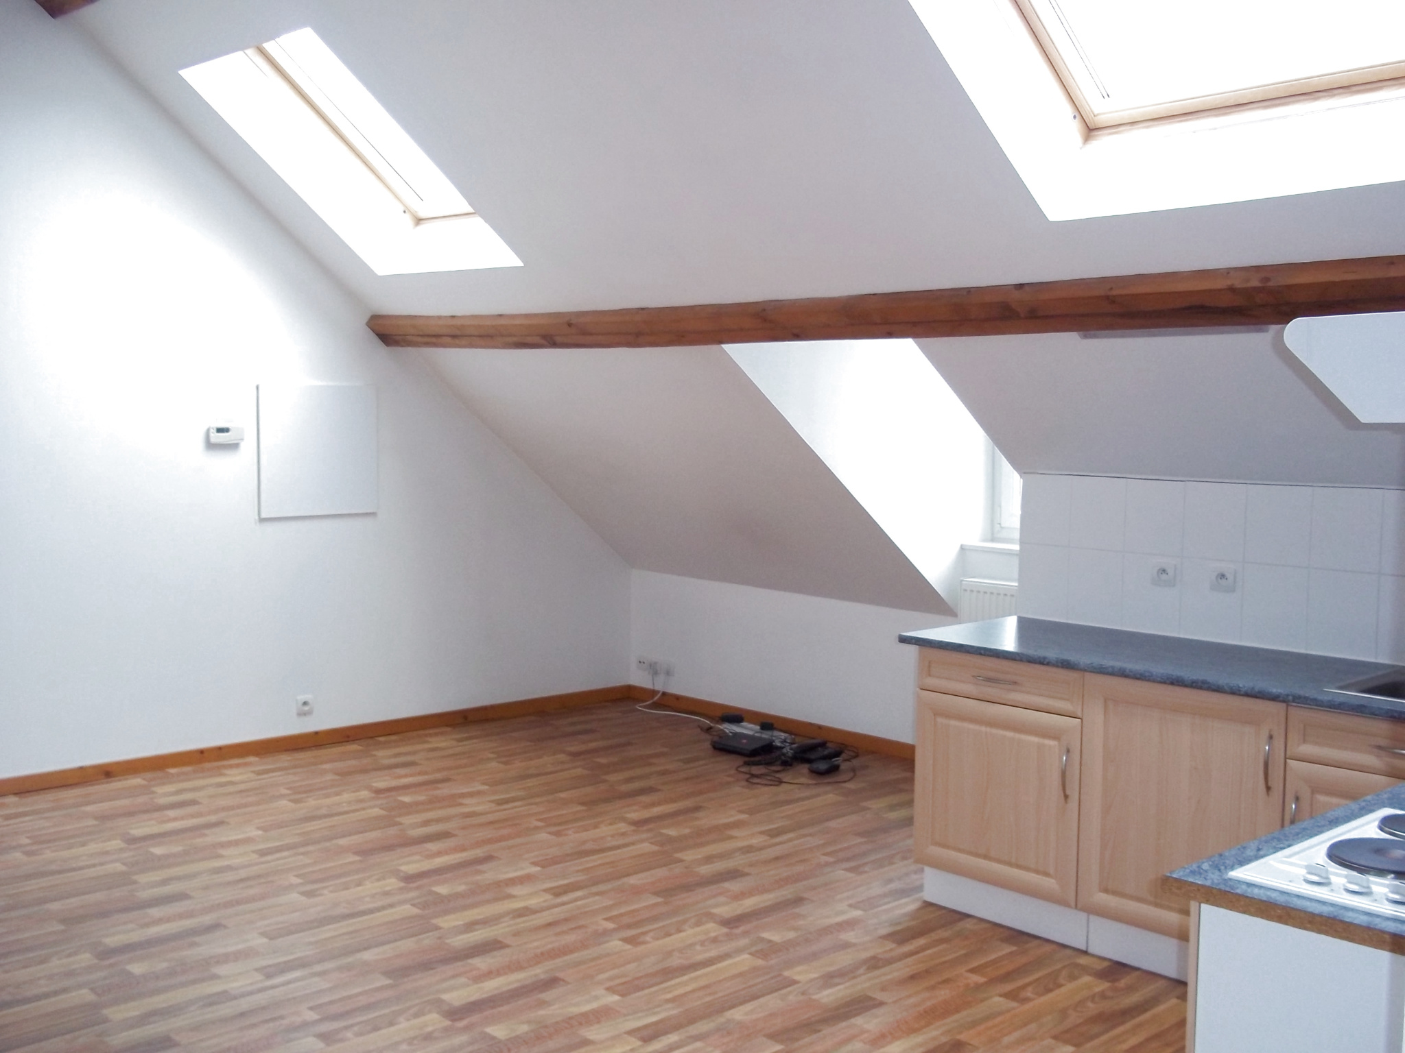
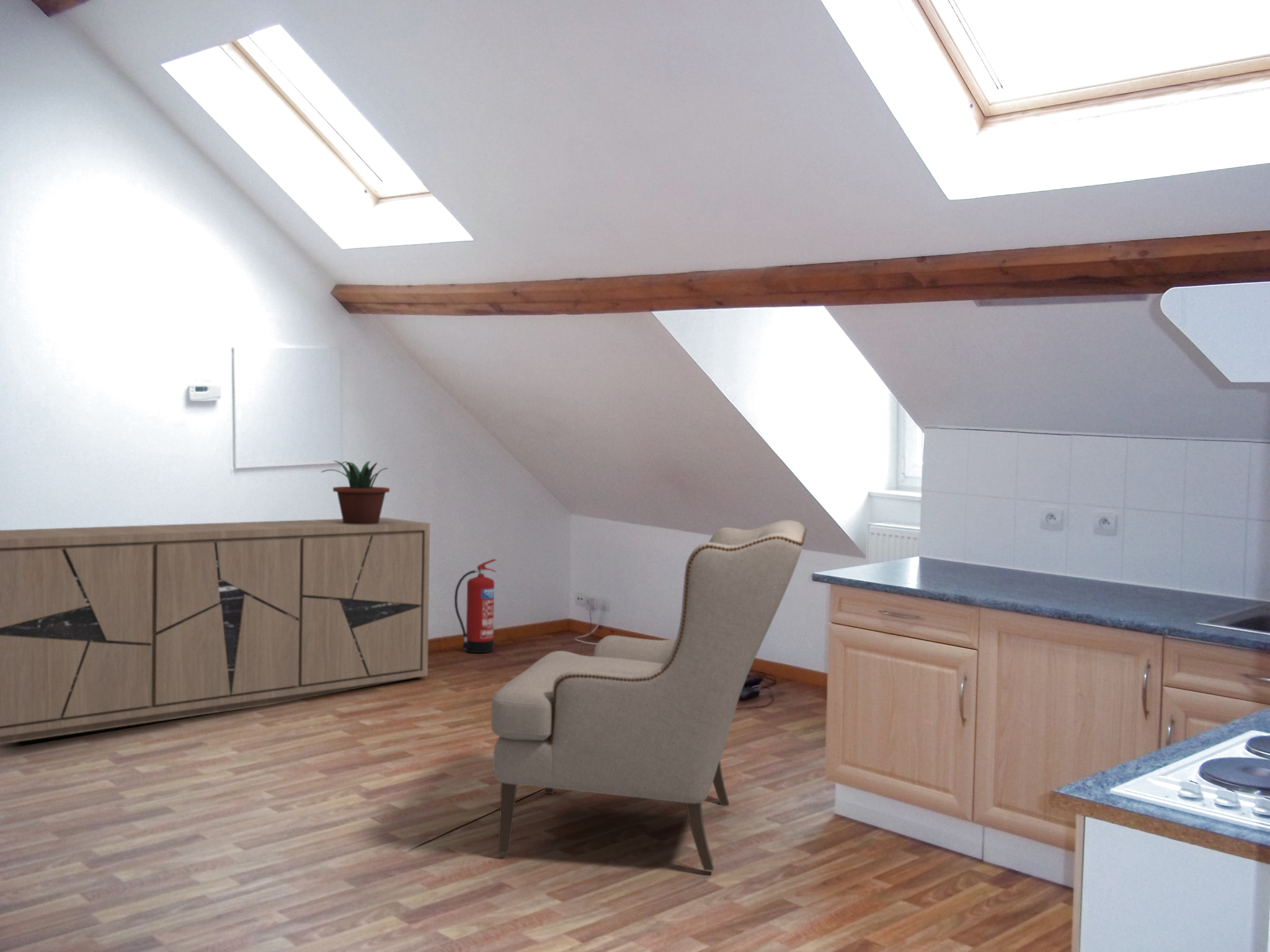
+ sideboard [0,517,431,745]
+ potted plant [321,460,390,524]
+ fire extinguisher [454,558,497,653]
+ chair [491,519,807,871]
